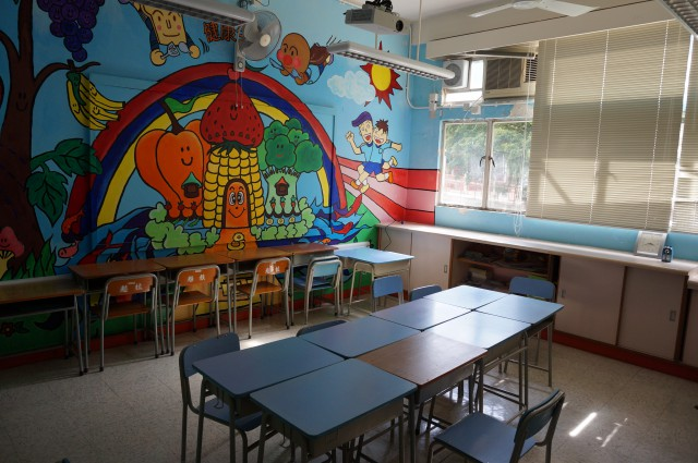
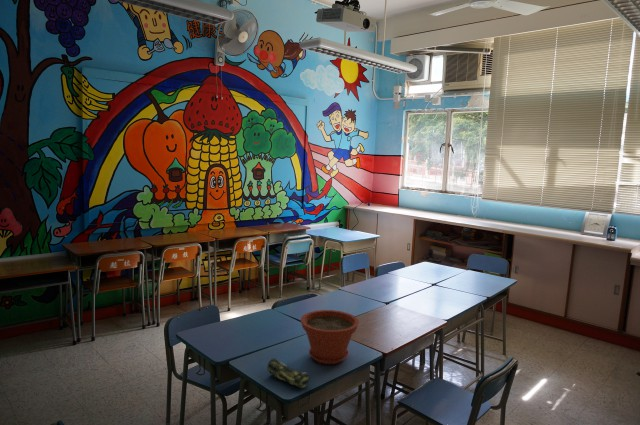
+ pencil case [266,357,310,390]
+ plant pot [300,309,360,365]
